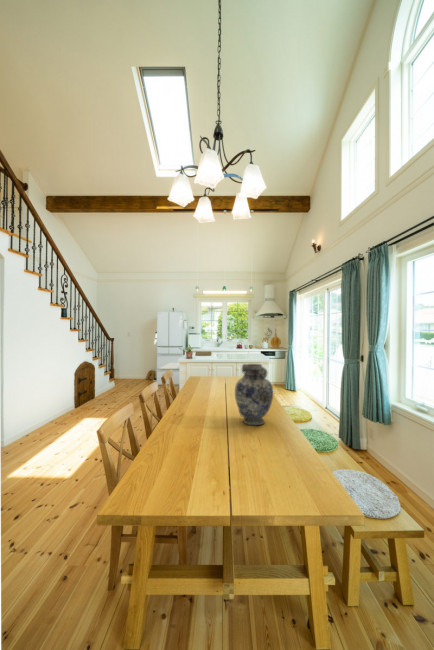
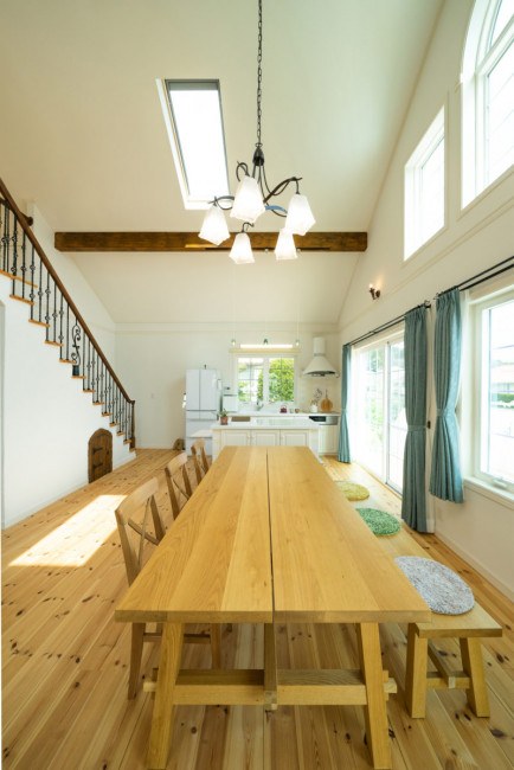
- vase [234,363,274,426]
